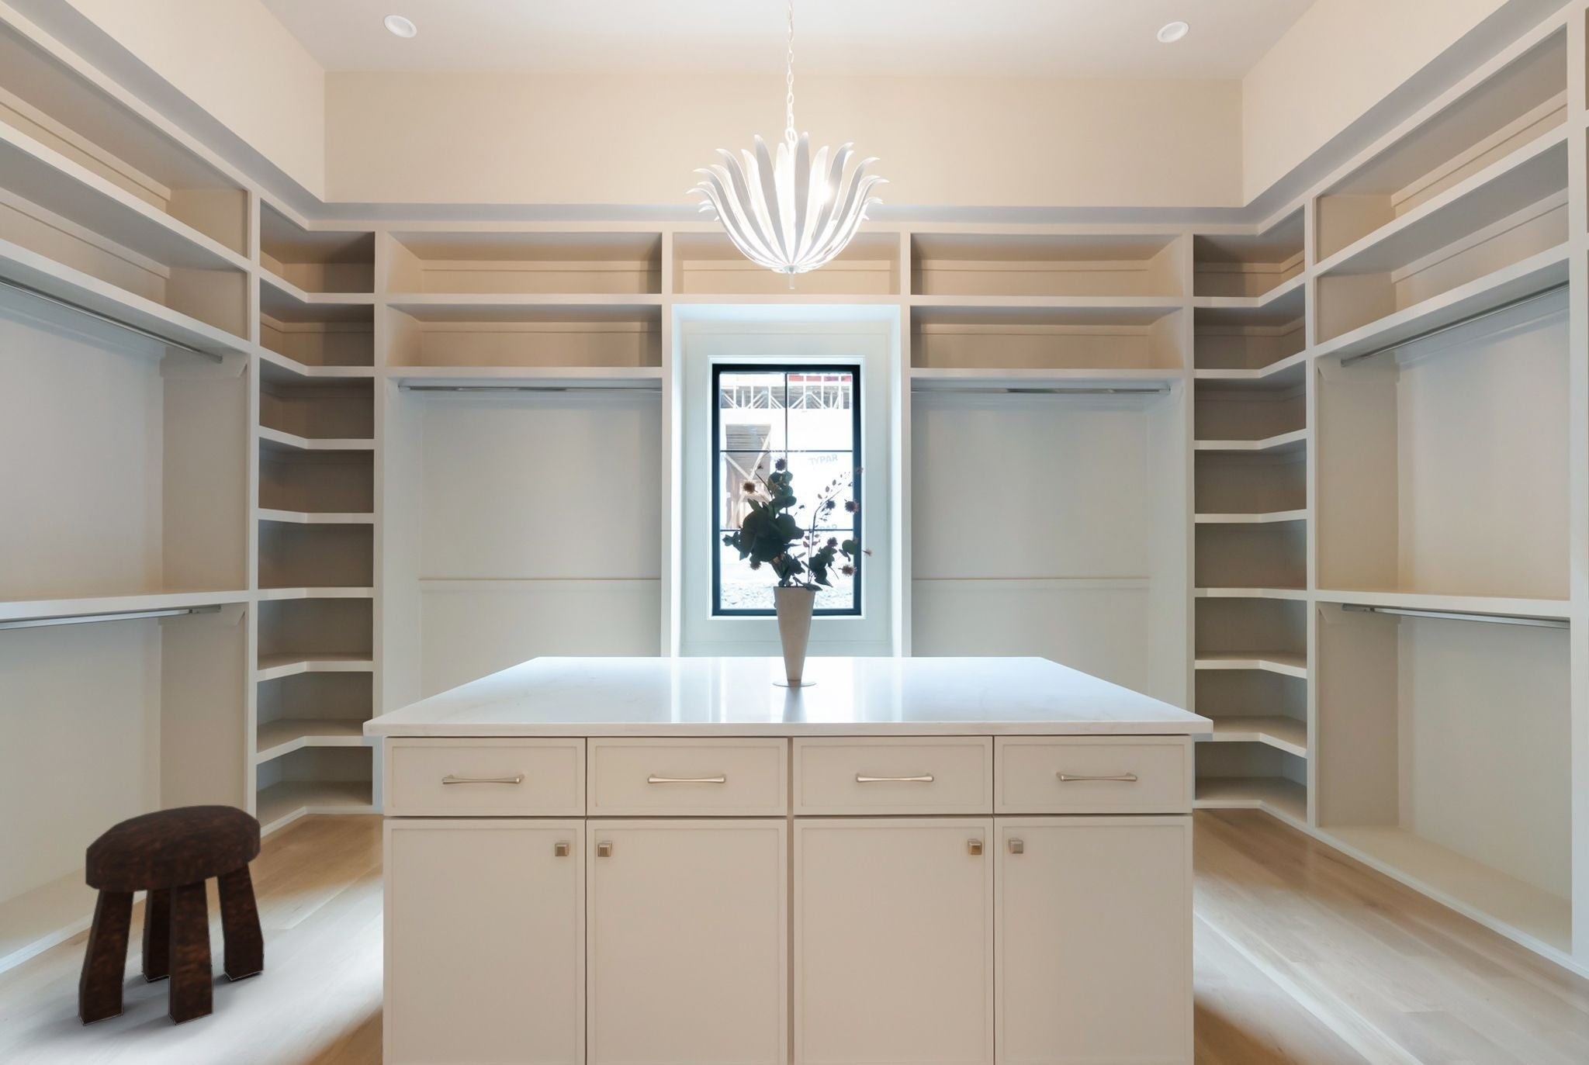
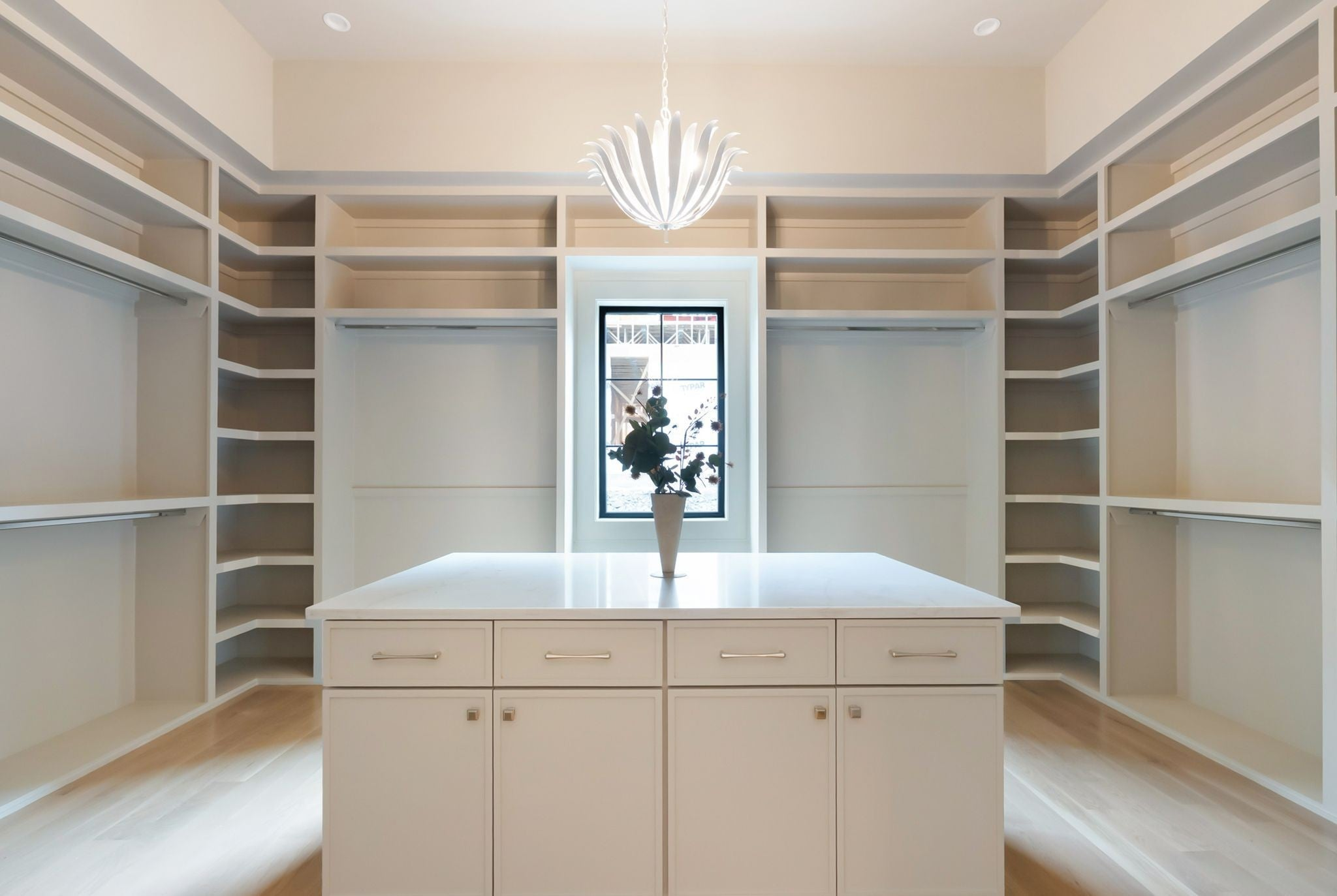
- stool [77,805,265,1027]
